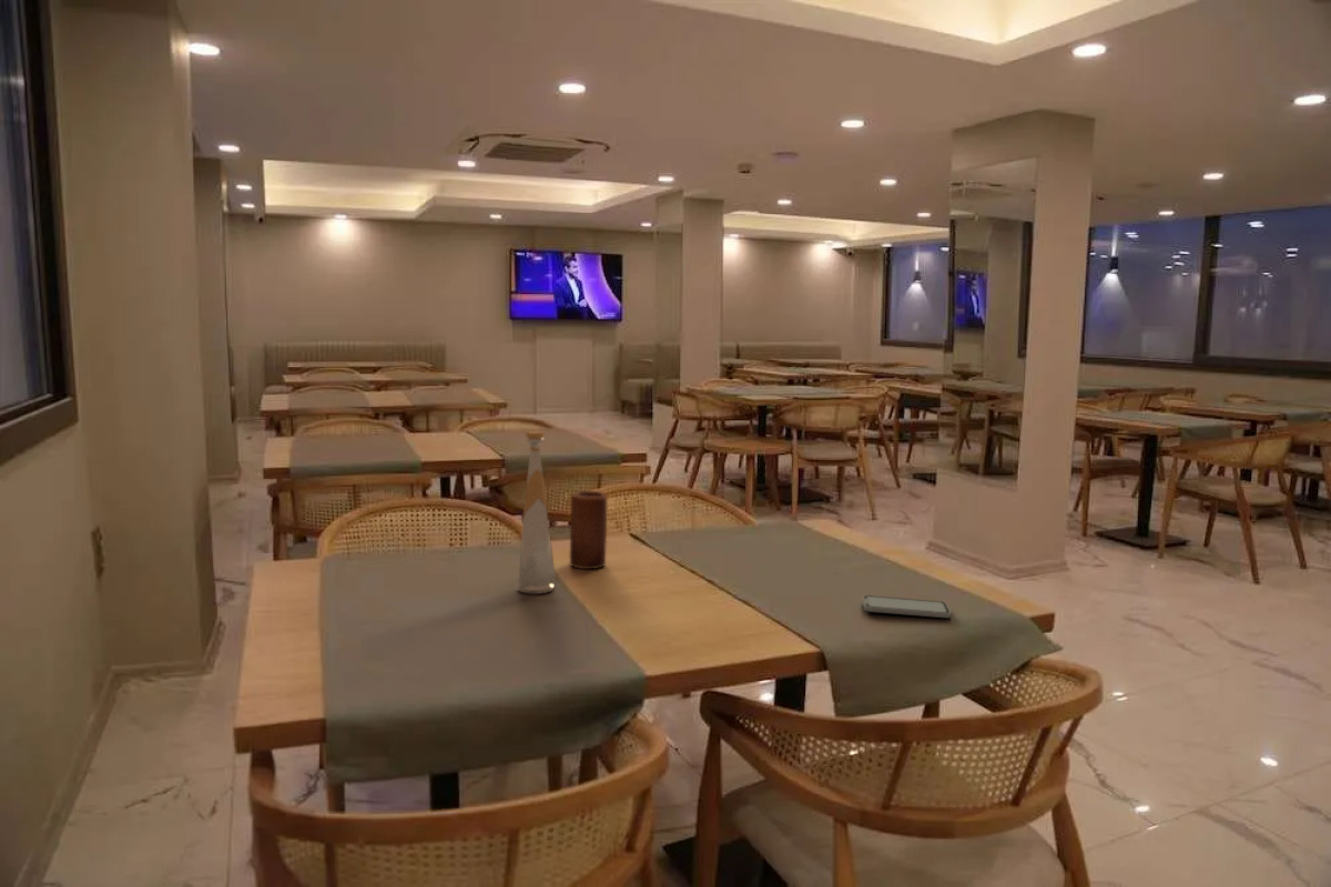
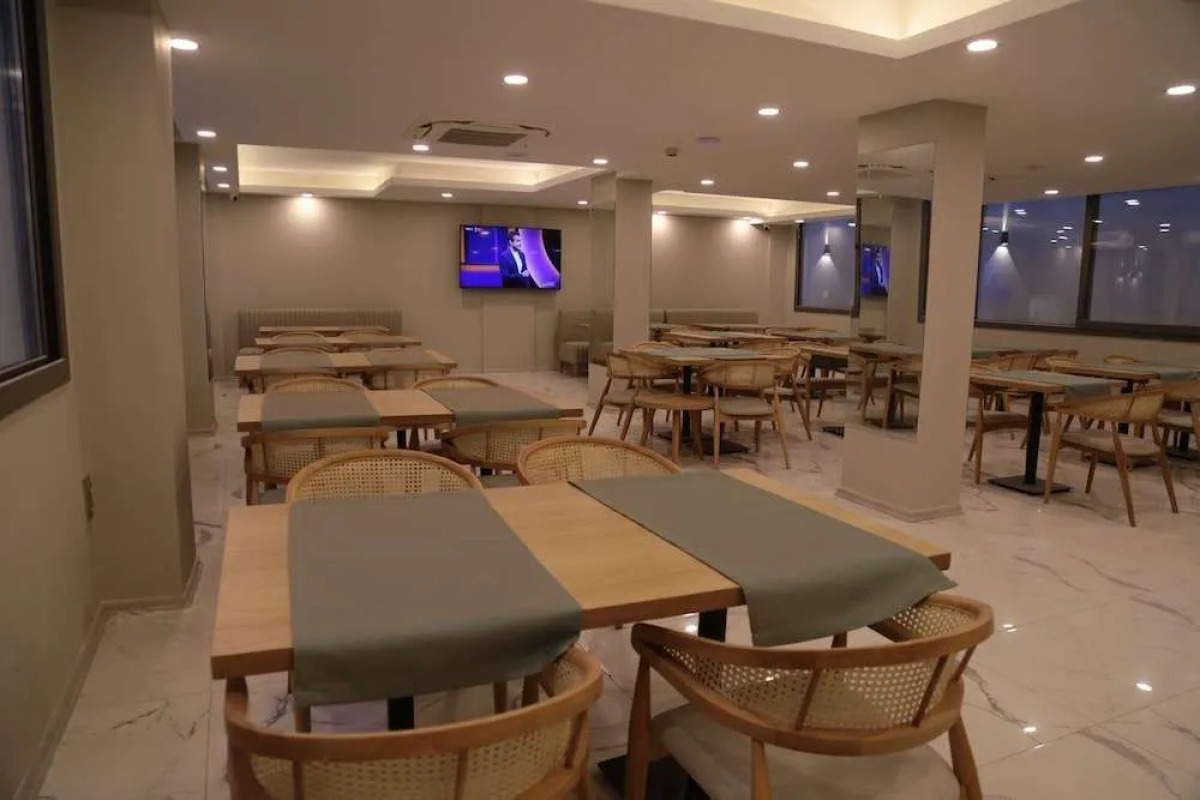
- candle [569,490,608,570]
- smartphone [862,594,952,619]
- bottle [517,430,557,595]
